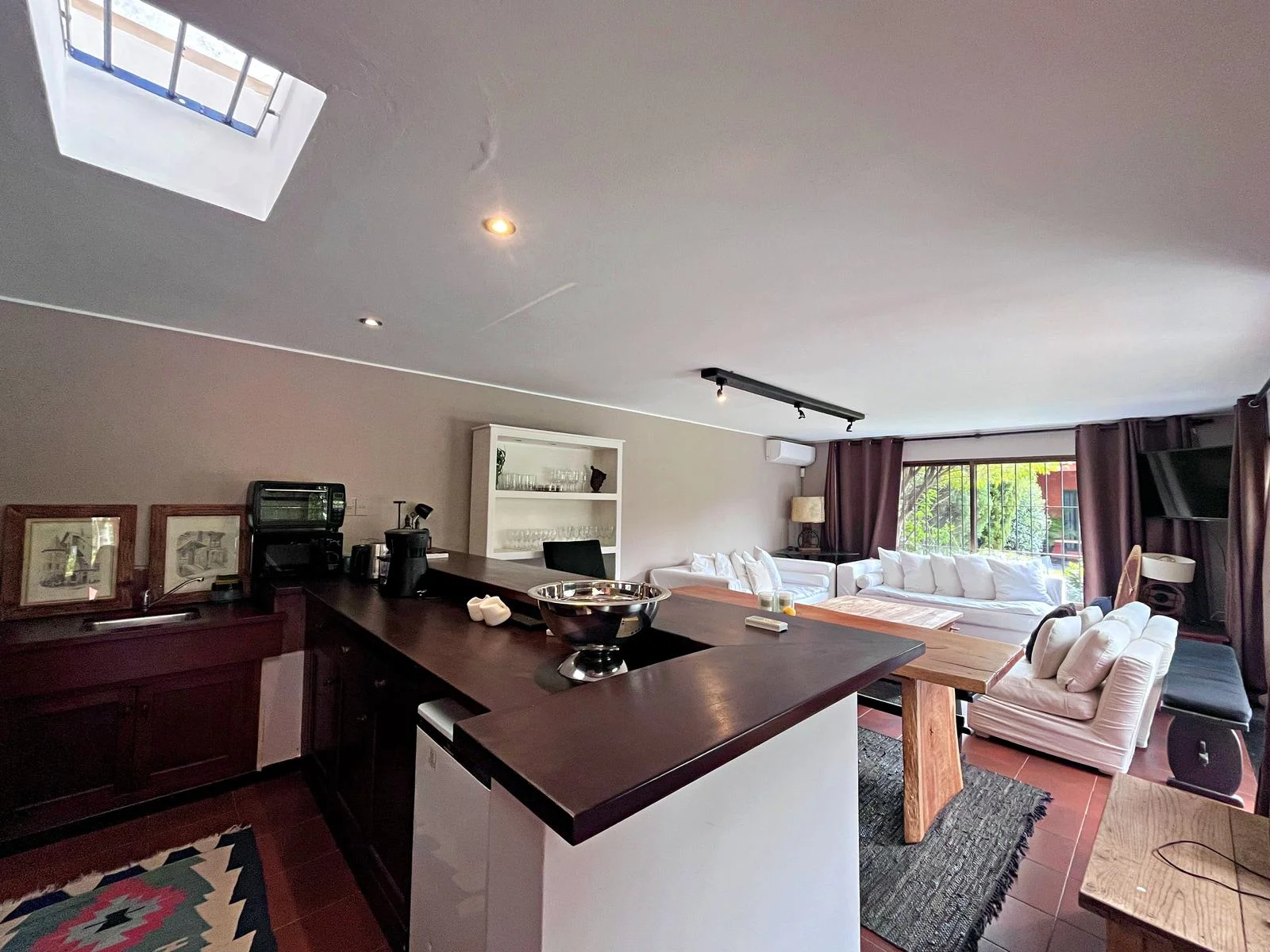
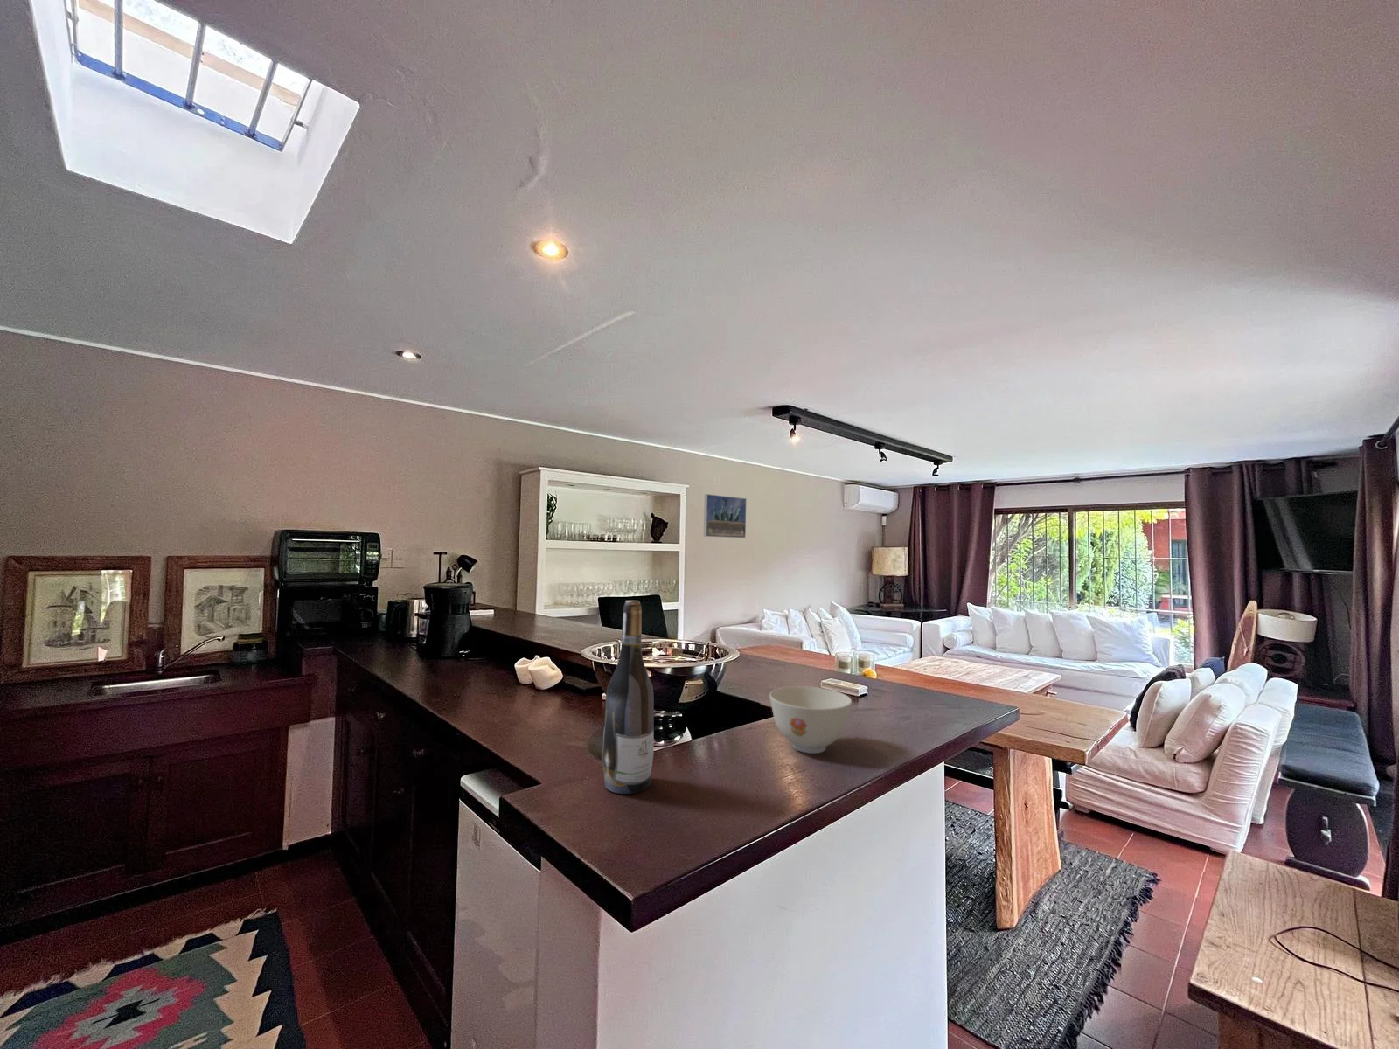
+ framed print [703,493,748,539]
+ wine bottle [601,599,655,794]
+ bowl [769,685,853,755]
